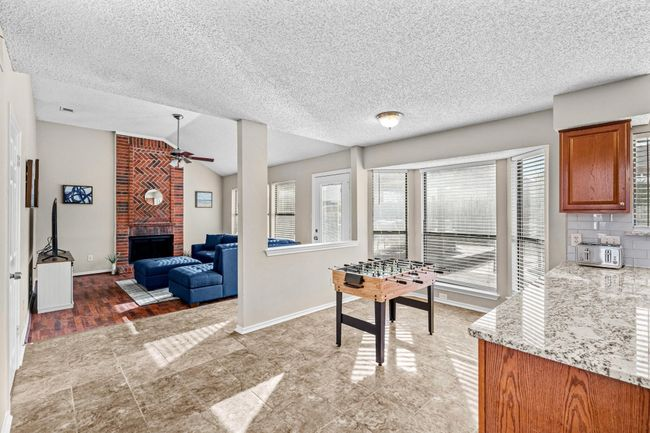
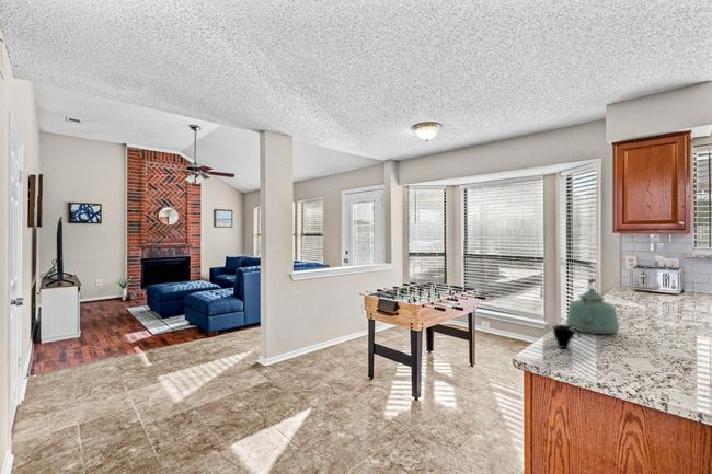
+ kettle [565,277,620,335]
+ cup [552,324,583,349]
